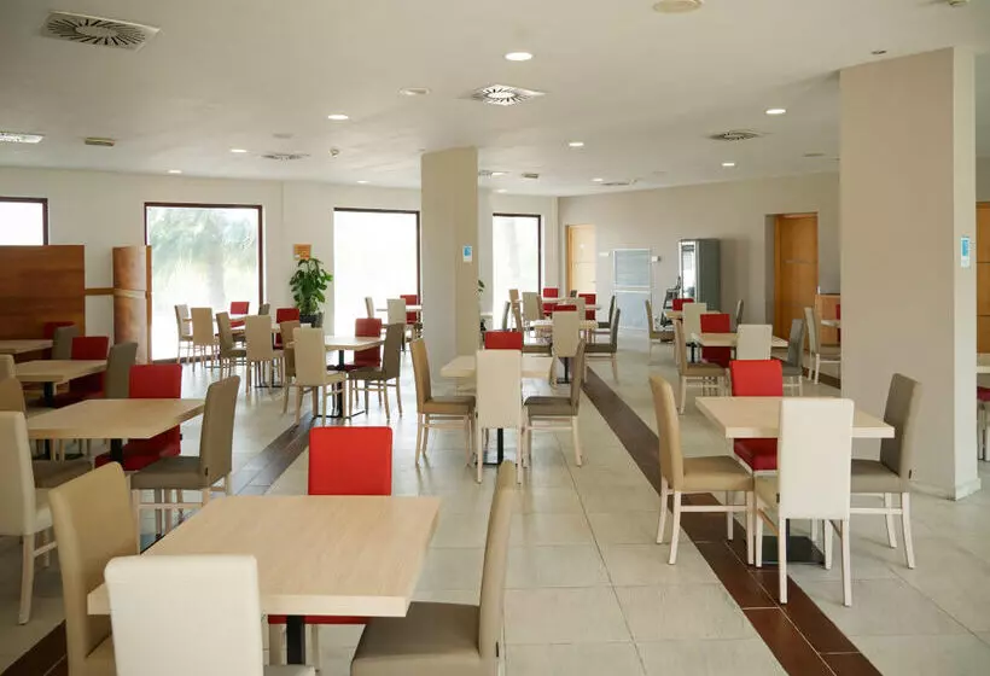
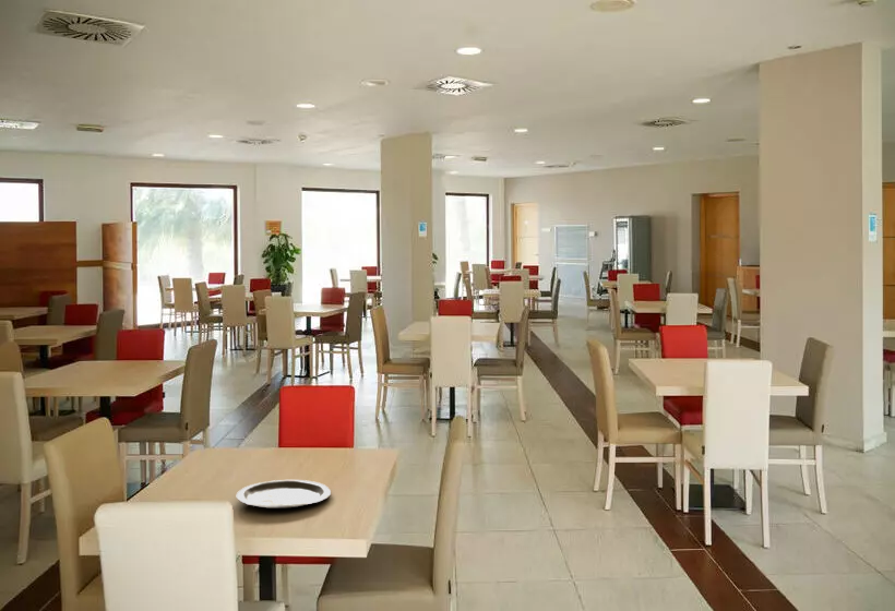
+ plate [236,479,332,510]
